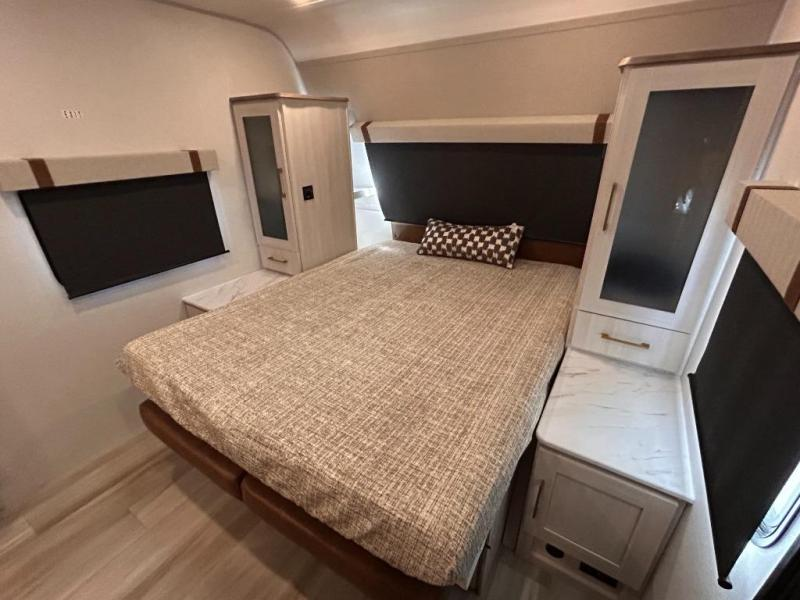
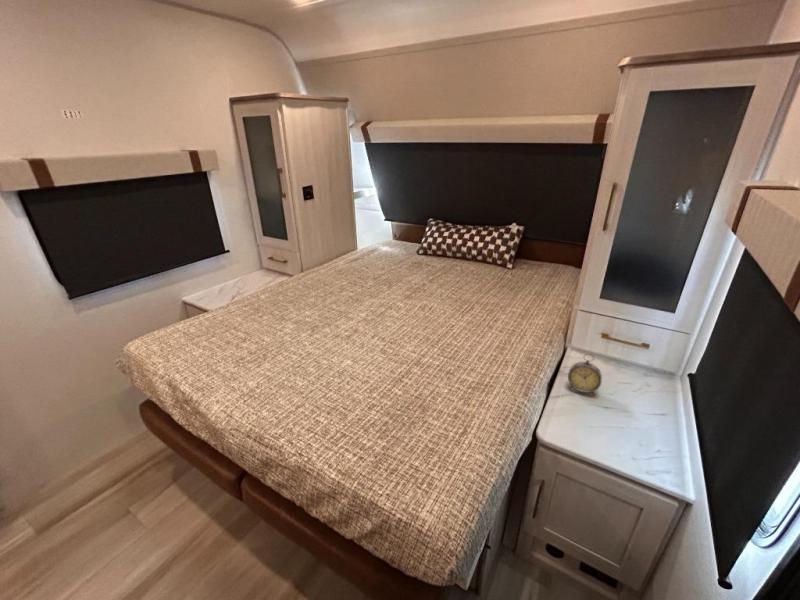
+ alarm clock [567,353,603,397]
